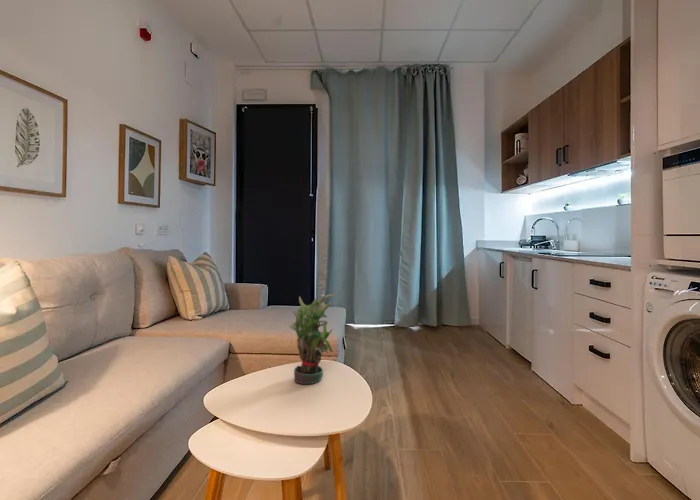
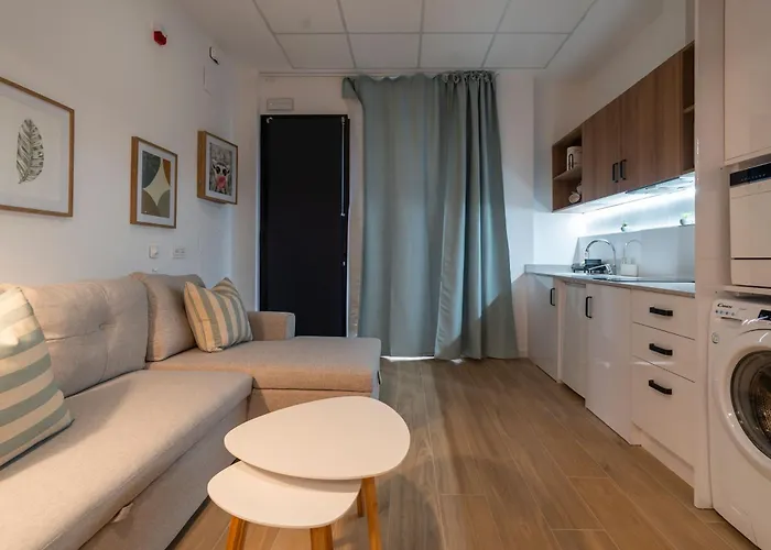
- potted plant [288,291,338,385]
